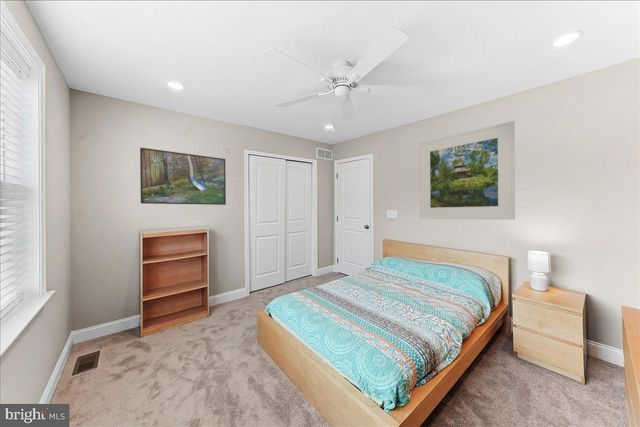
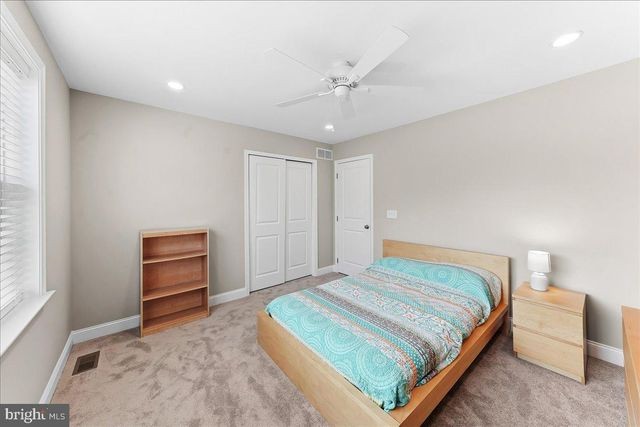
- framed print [419,120,516,221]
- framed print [139,147,227,206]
